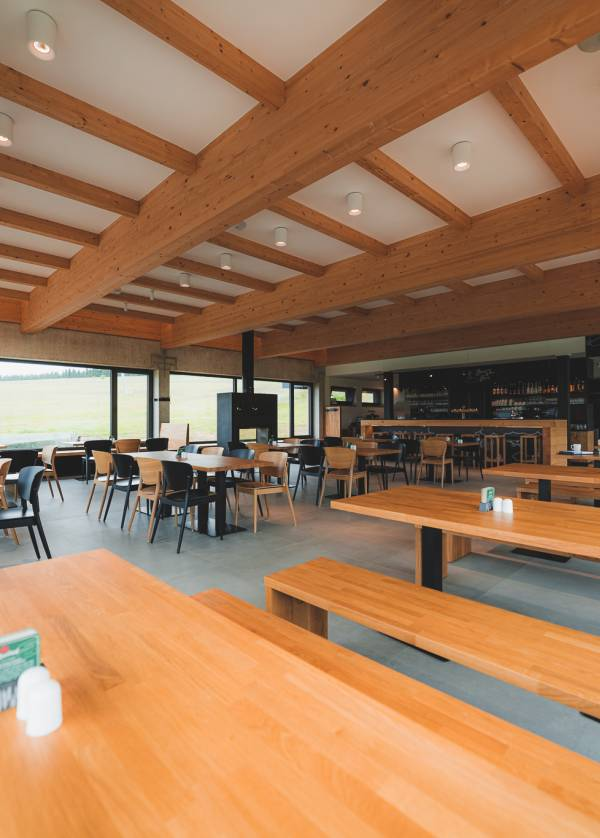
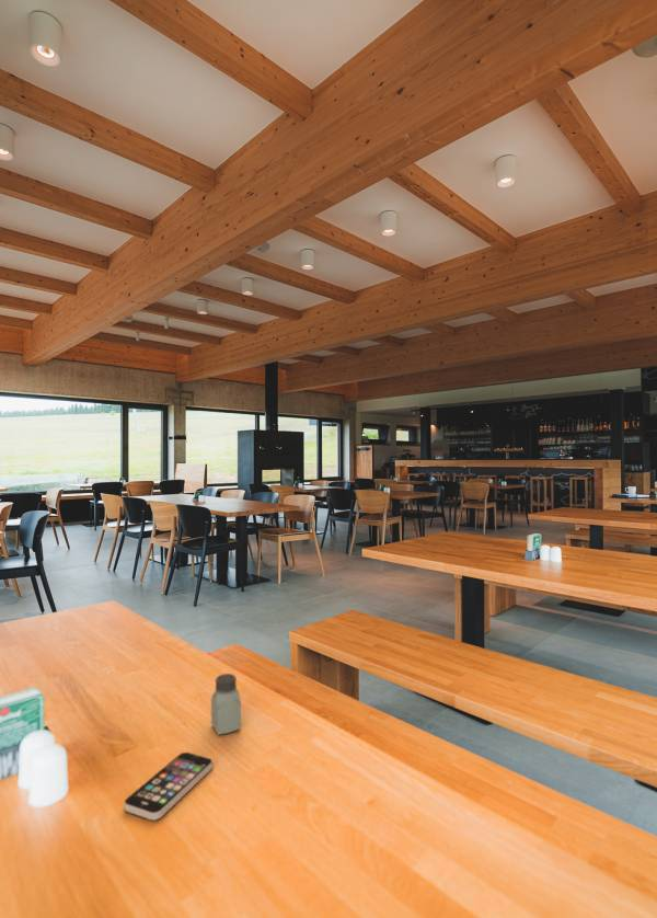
+ smartphone [124,751,214,822]
+ saltshaker [210,673,242,736]
